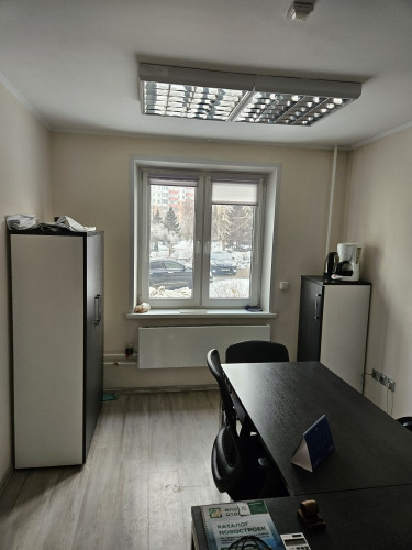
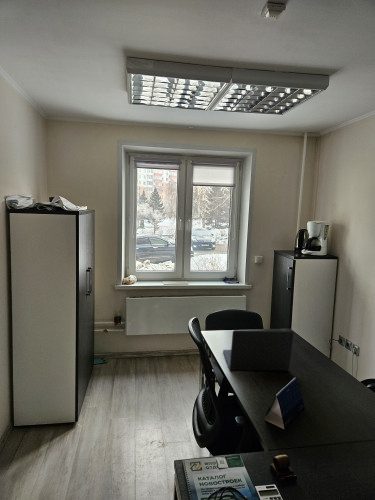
+ laptop [222,329,295,372]
